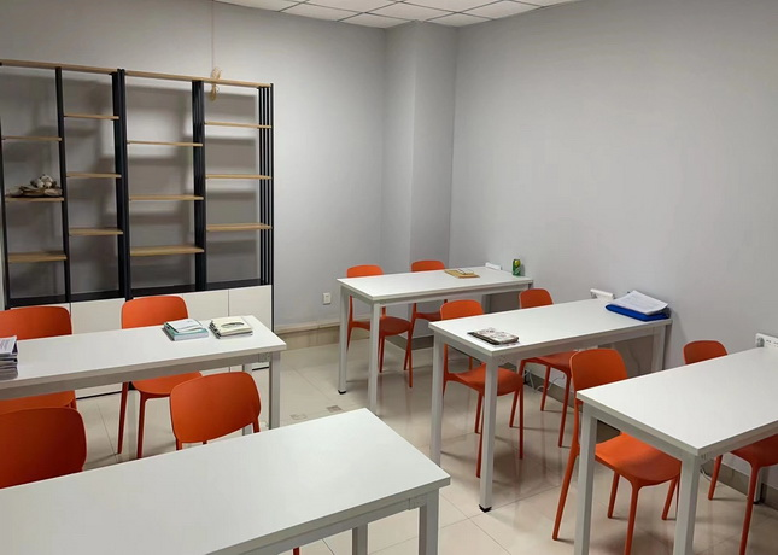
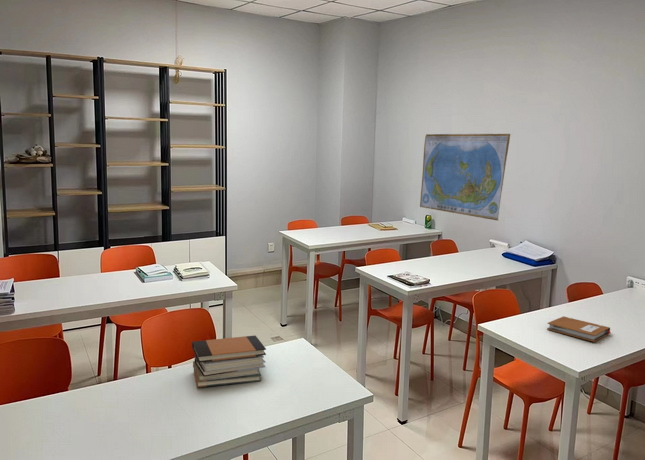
+ book stack [191,335,267,388]
+ world map [419,133,511,221]
+ notebook [546,315,612,343]
